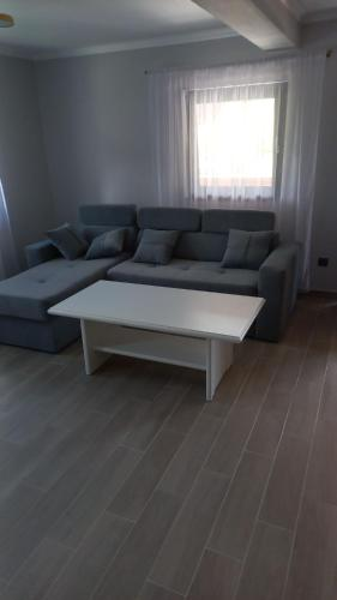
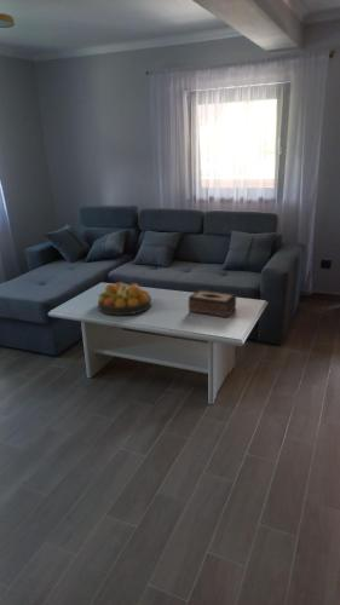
+ tissue box [188,288,237,318]
+ fruit bowl [97,281,152,316]
